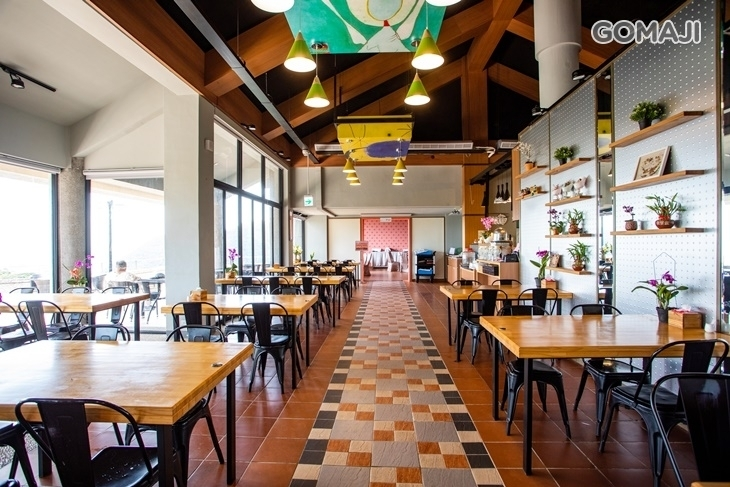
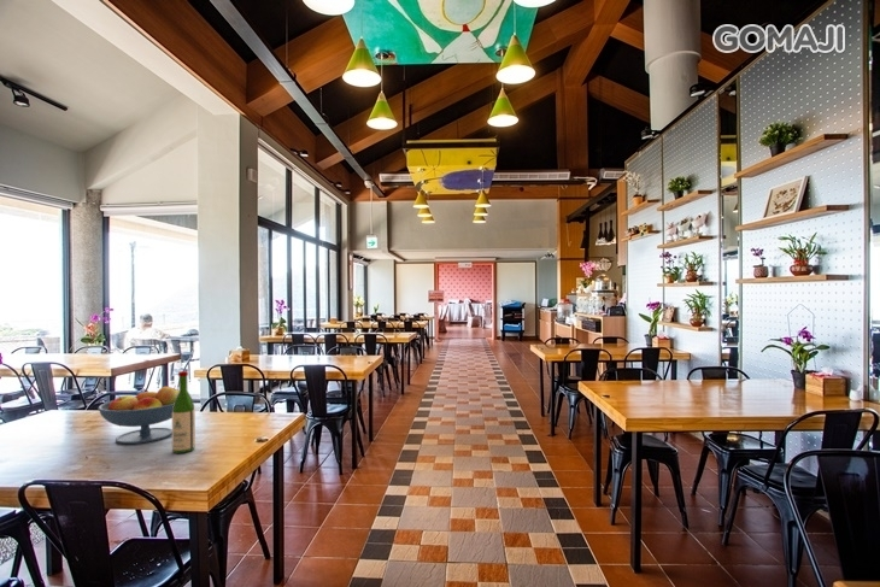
+ wine bottle [171,370,196,454]
+ fruit bowl [96,385,180,445]
